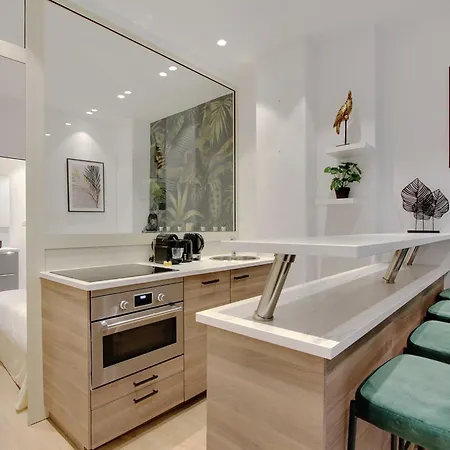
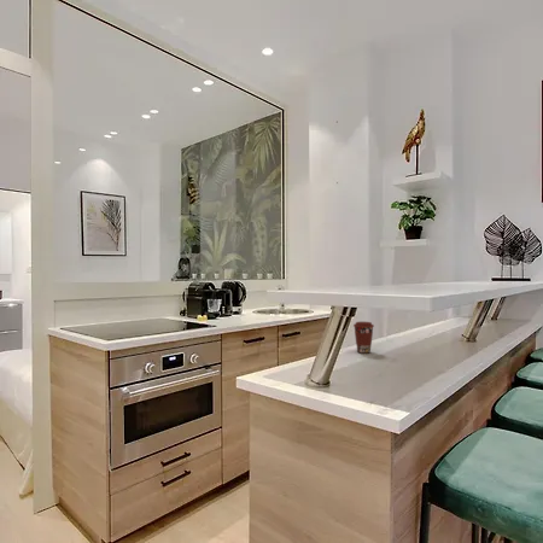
+ coffee cup [352,321,375,355]
